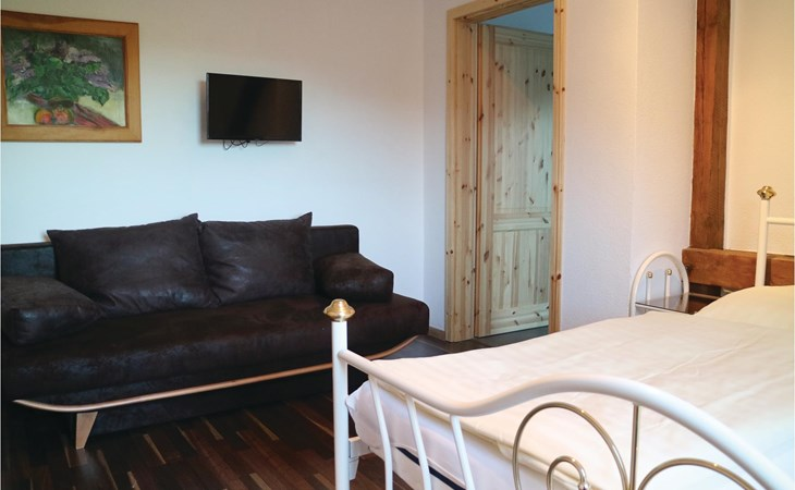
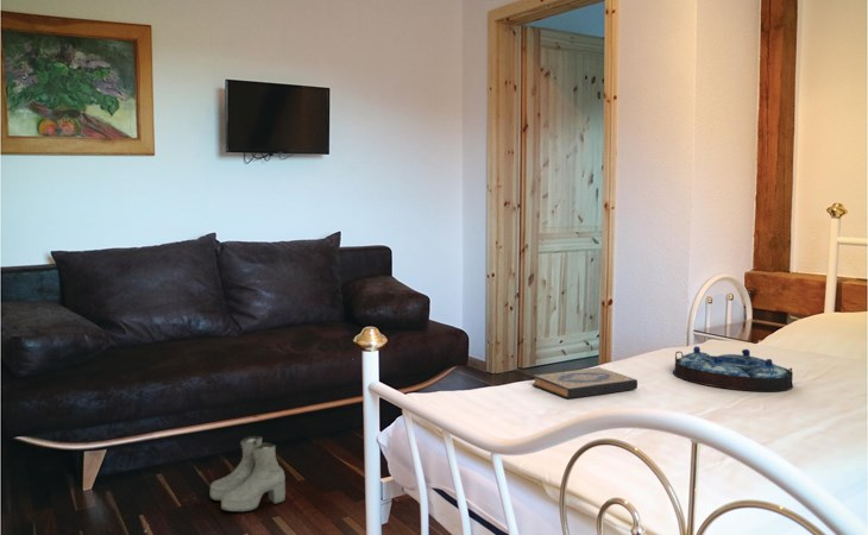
+ boots [209,435,287,512]
+ serving tray [672,345,794,392]
+ hardback book [532,366,639,399]
